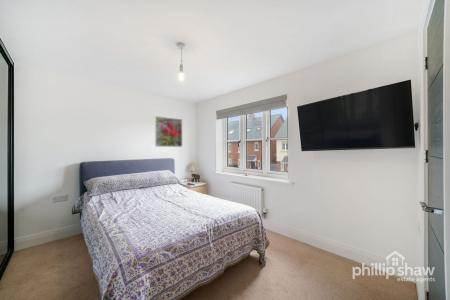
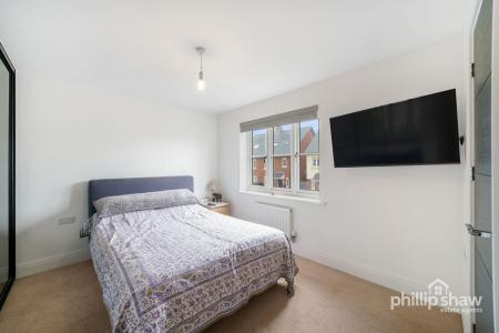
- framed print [154,115,183,148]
